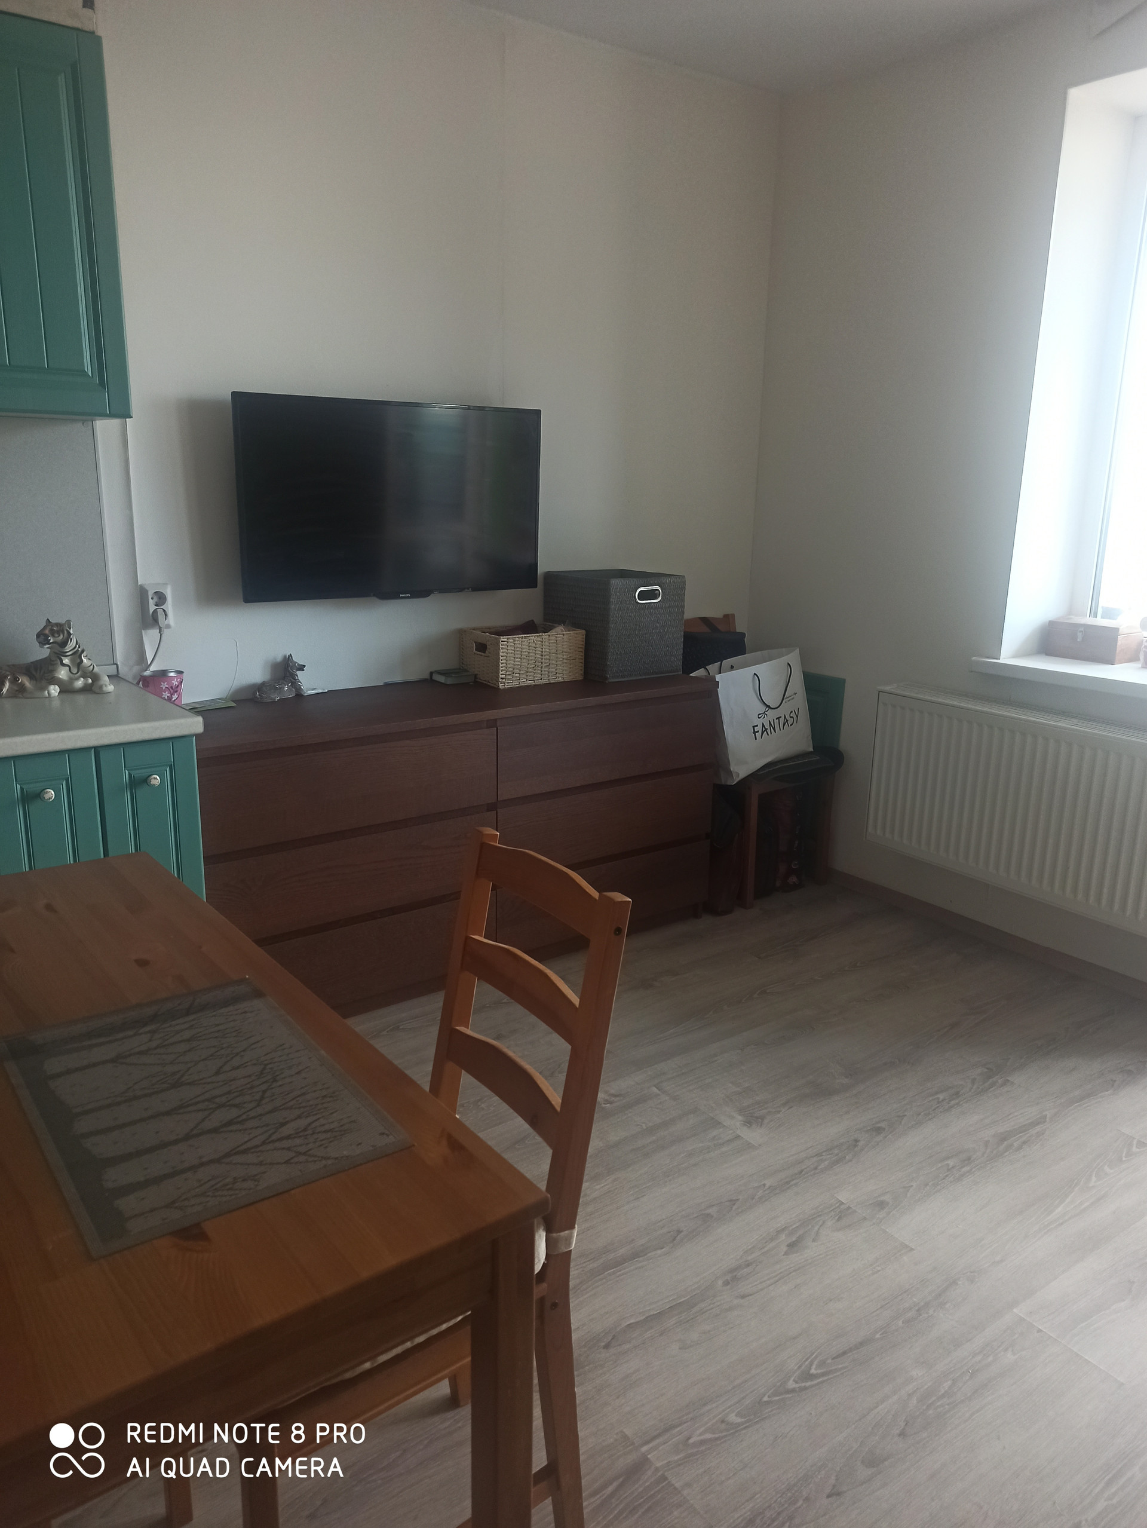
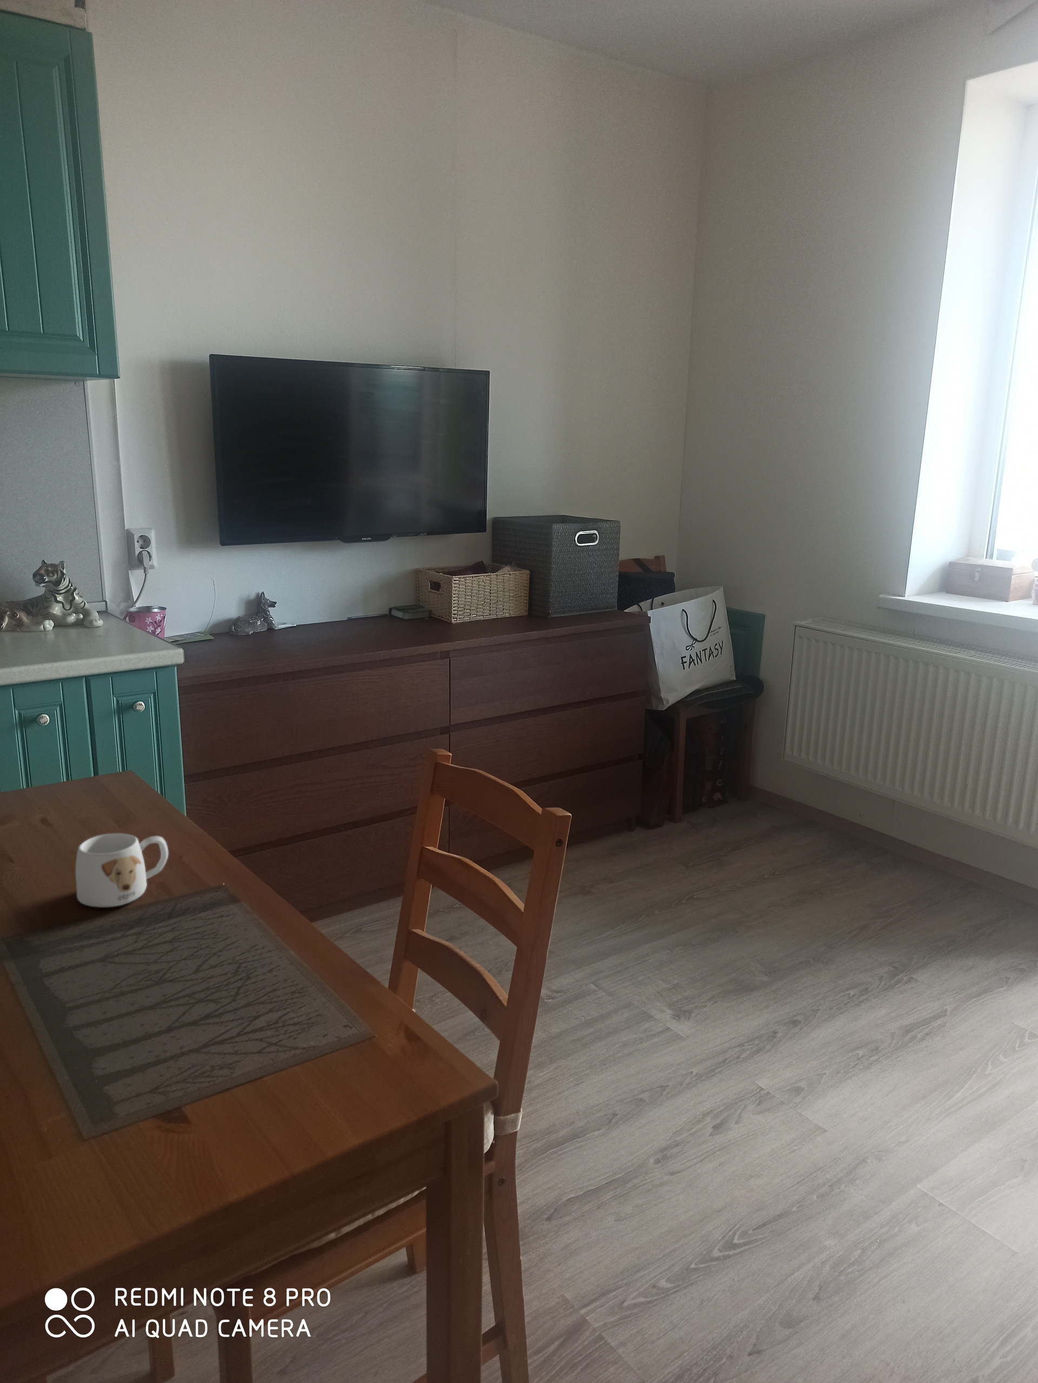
+ mug [75,833,169,907]
